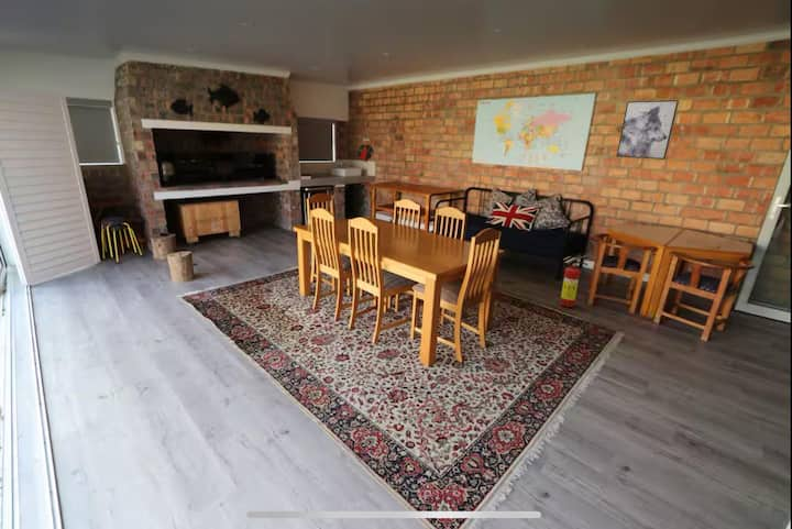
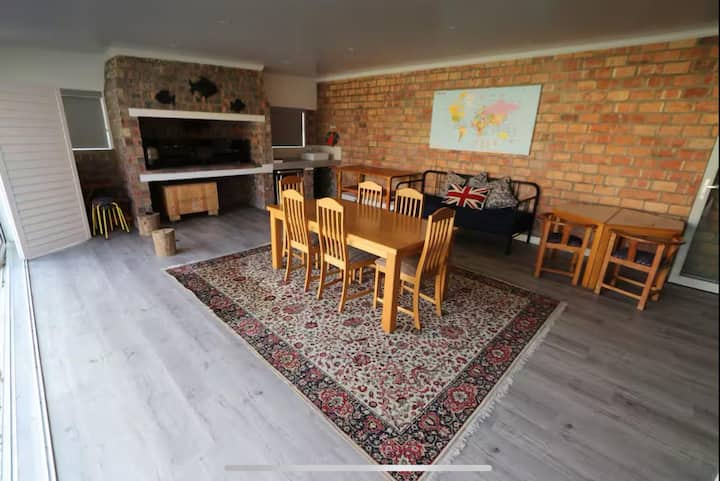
- fire extinguisher [559,254,590,308]
- wall art [616,99,680,161]
